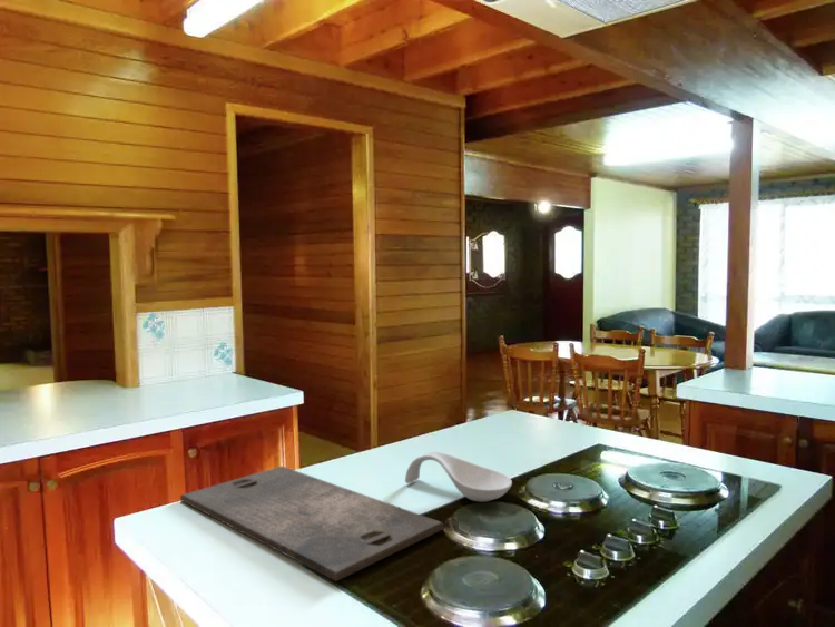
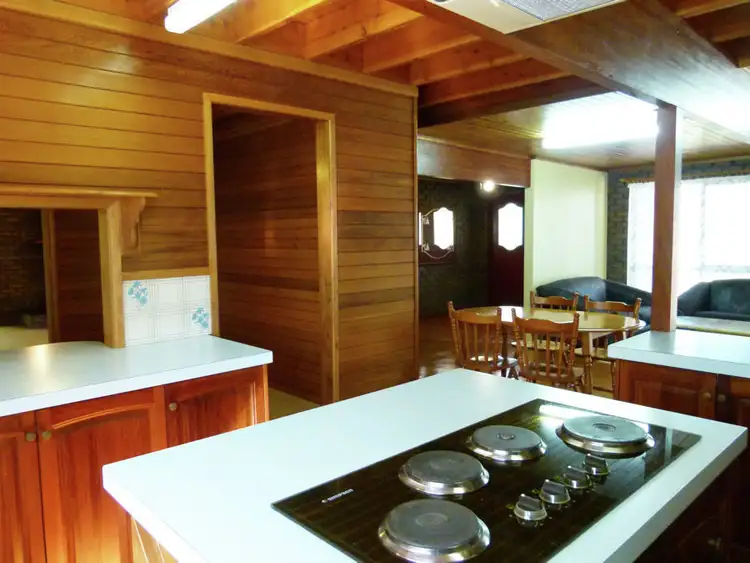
- cutting board [179,466,444,582]
- spoon rest [404,451,513,502]
